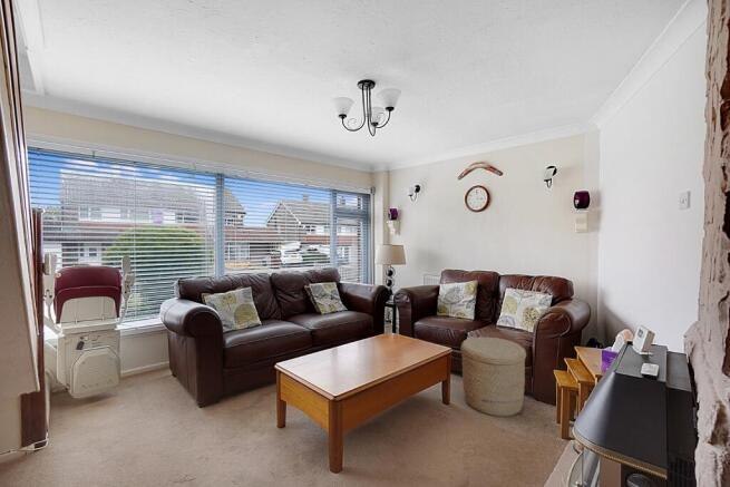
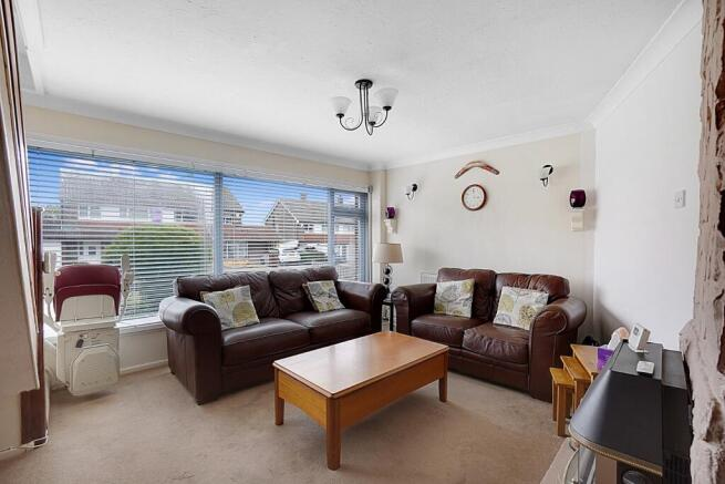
- woven basket [459,337,527,418]
